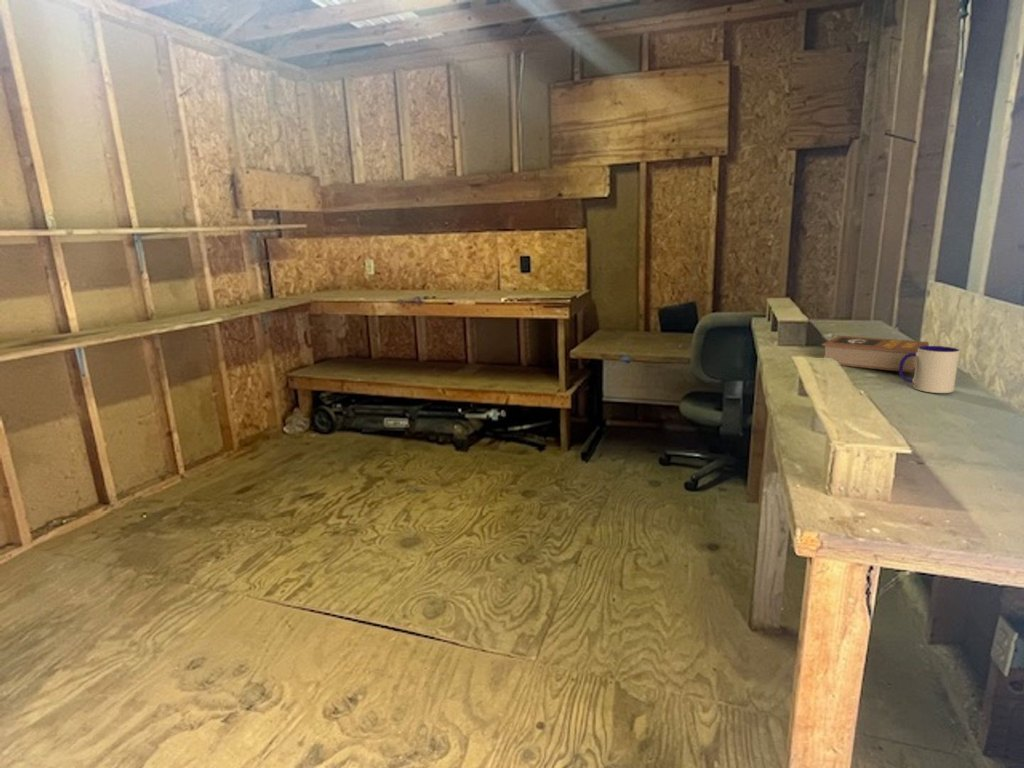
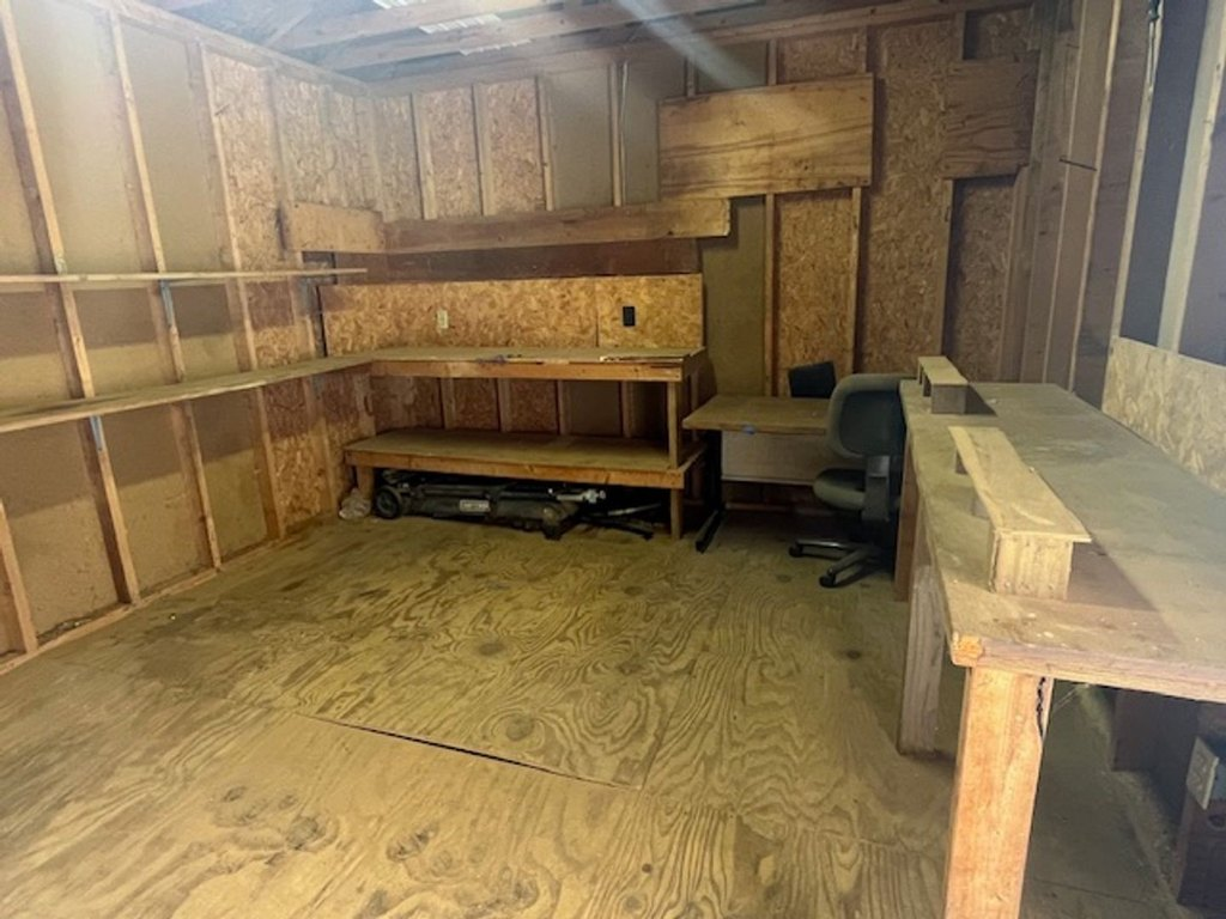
- mug [898,345,961,394]
- book [821,335,930,374]
